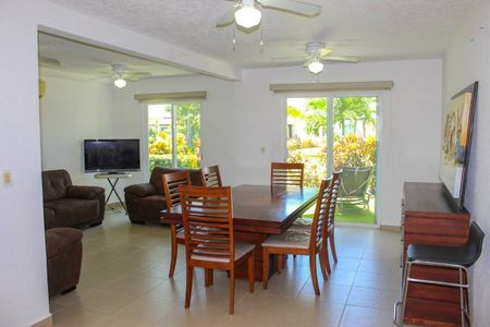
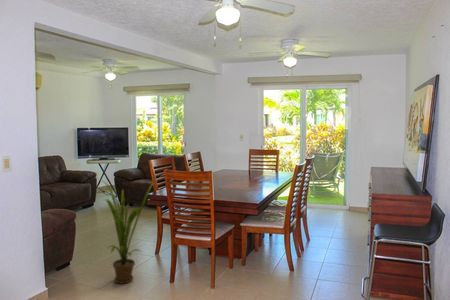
+ house plant [98,178,155,285]
